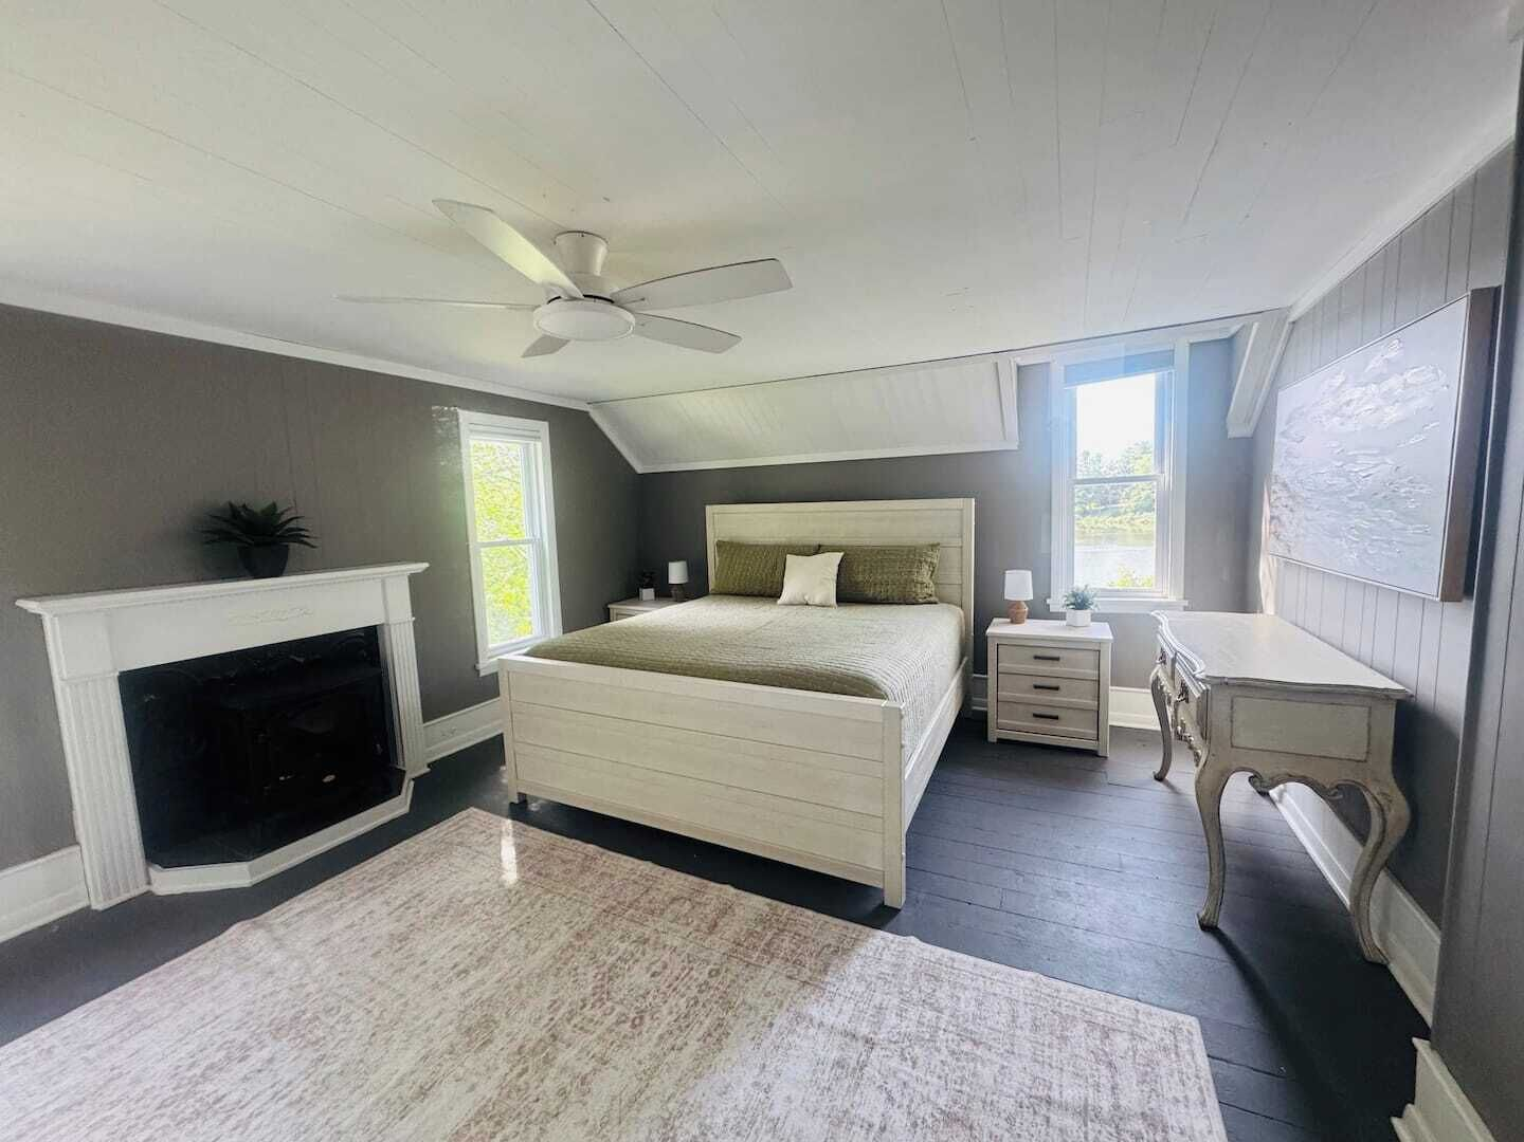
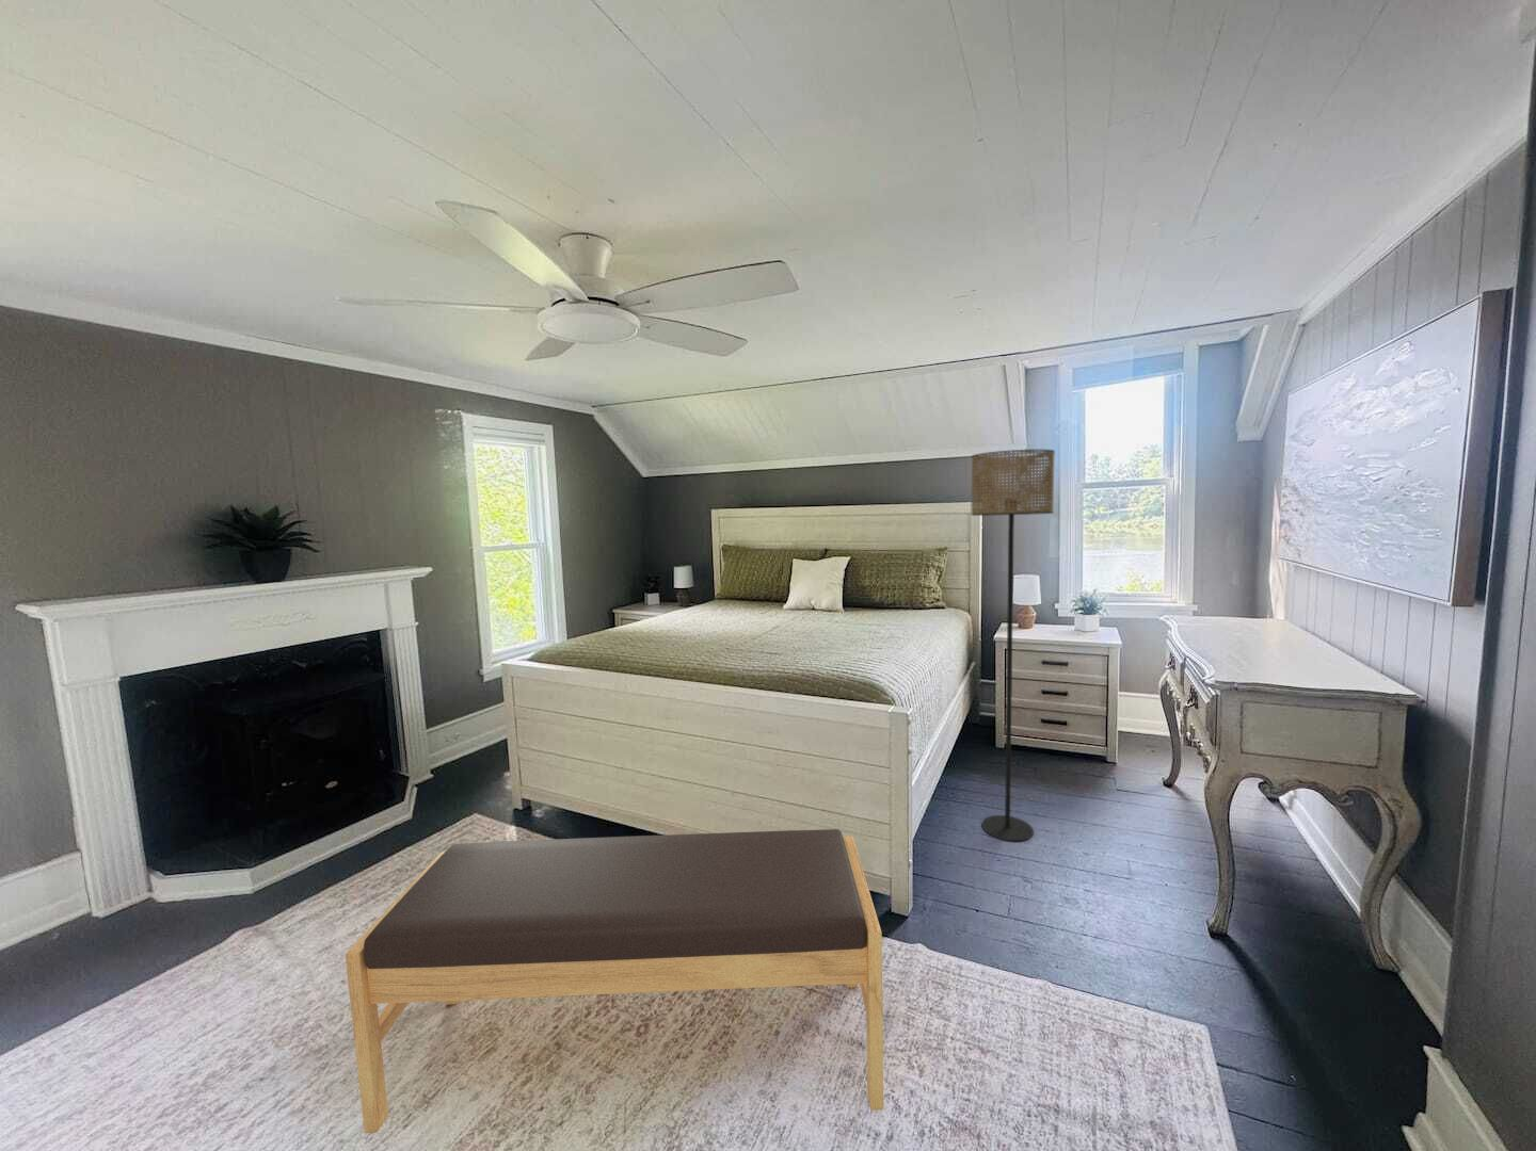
+ floor lamp [971,449,1056,843]
+ bench [345,828,884,1134]
